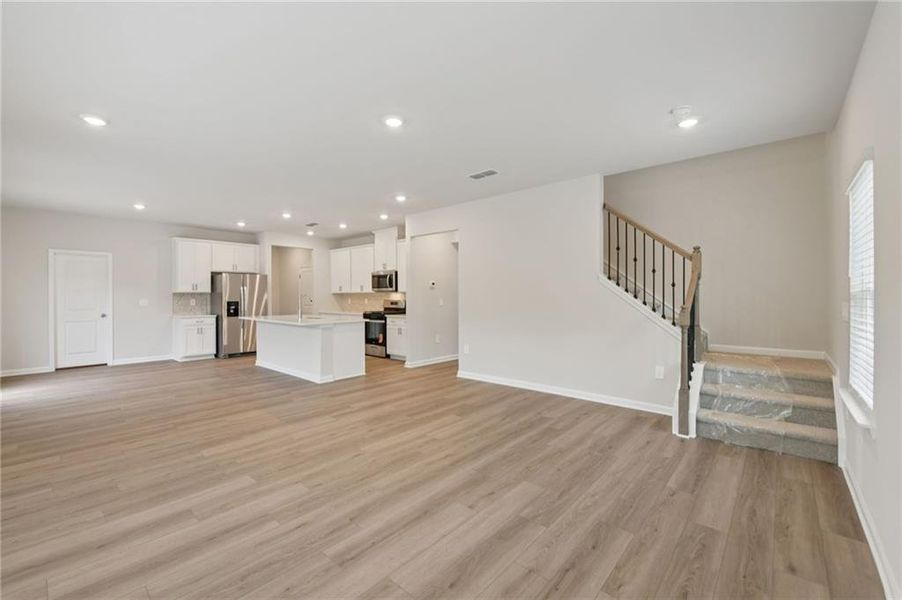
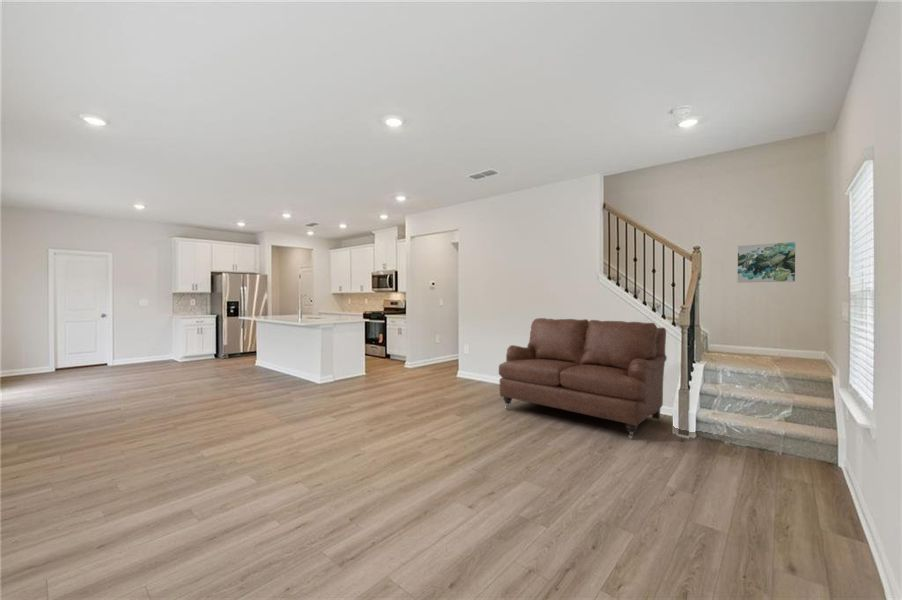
+ wall art [737,241,796,284]
+ sofa [498,317,668,440]
